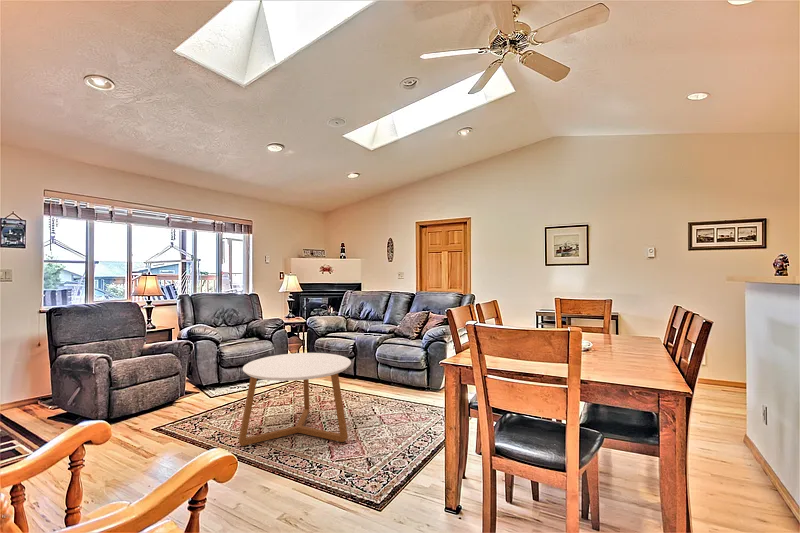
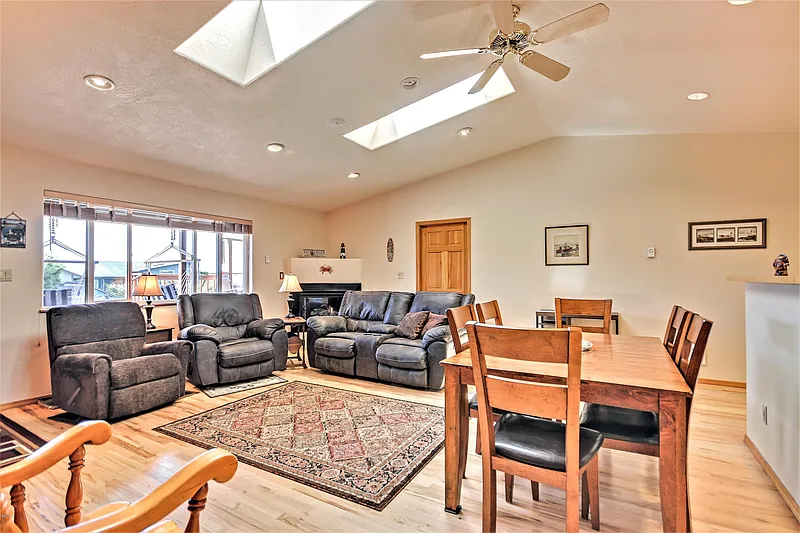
- coffee table [238,352,352,447]
